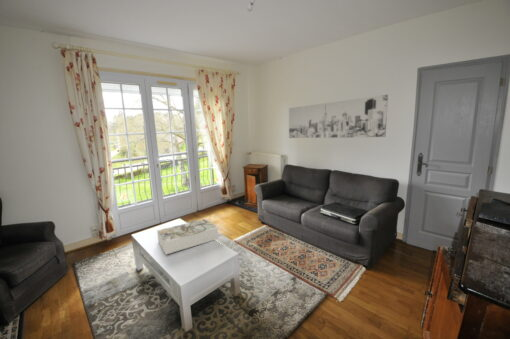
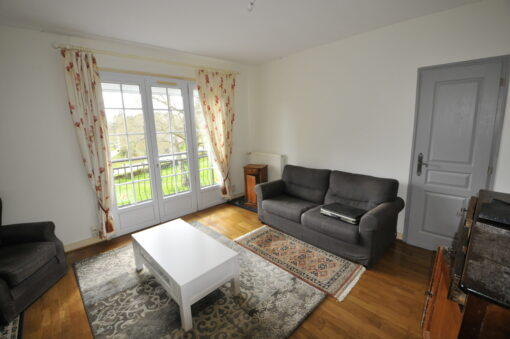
- wall art [288,94,389,139]
- board game [156,218,219,255]
